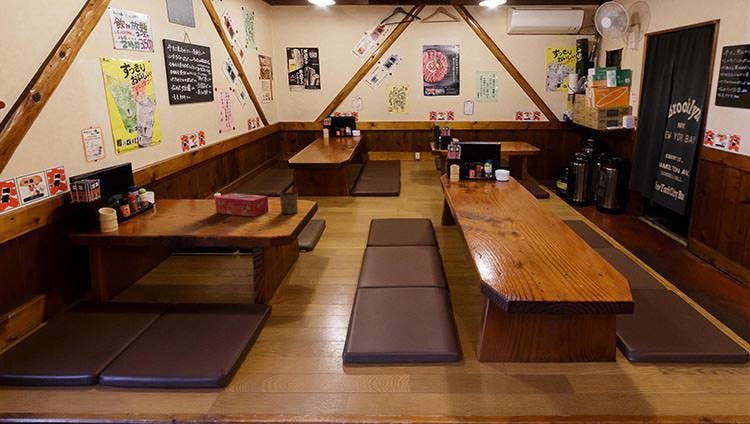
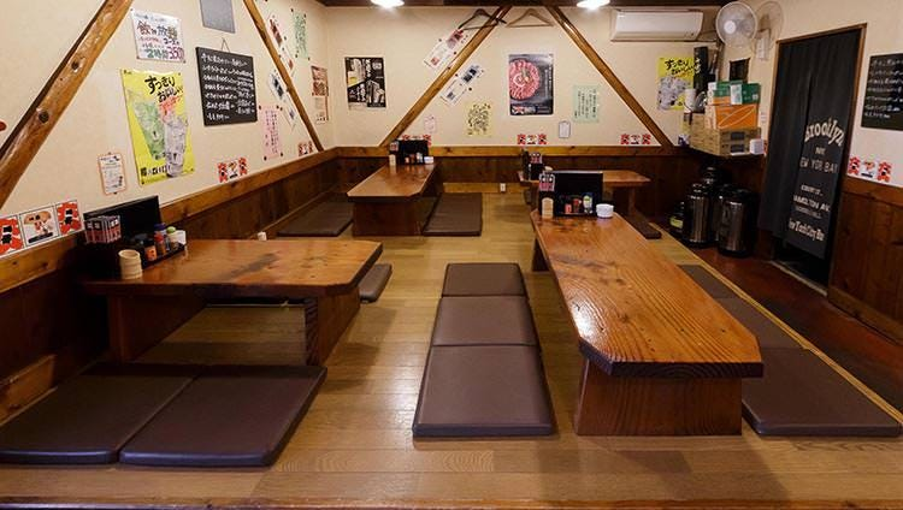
- tissue box [214,192,270,217]
- cup [279,191,299,215]
